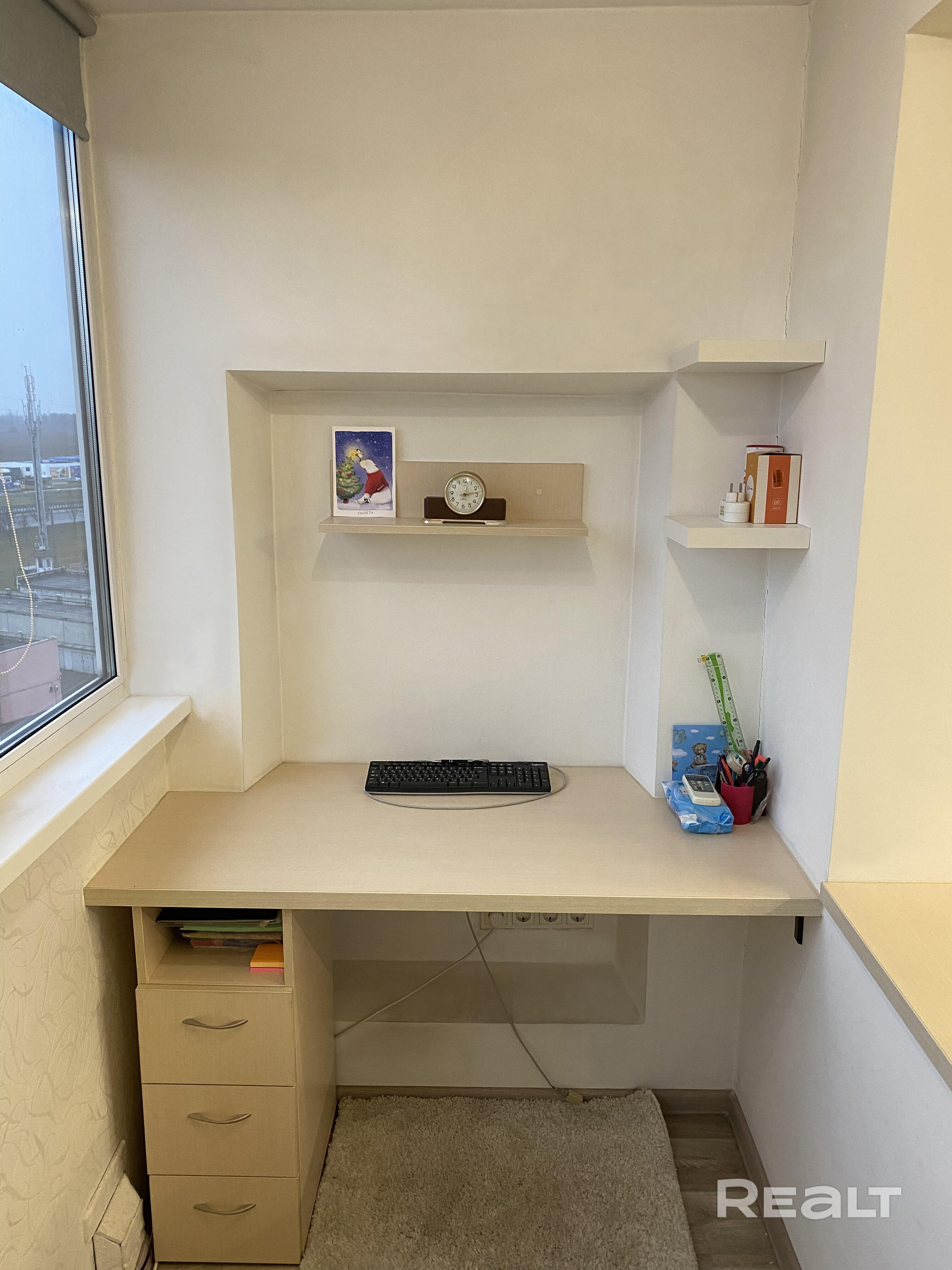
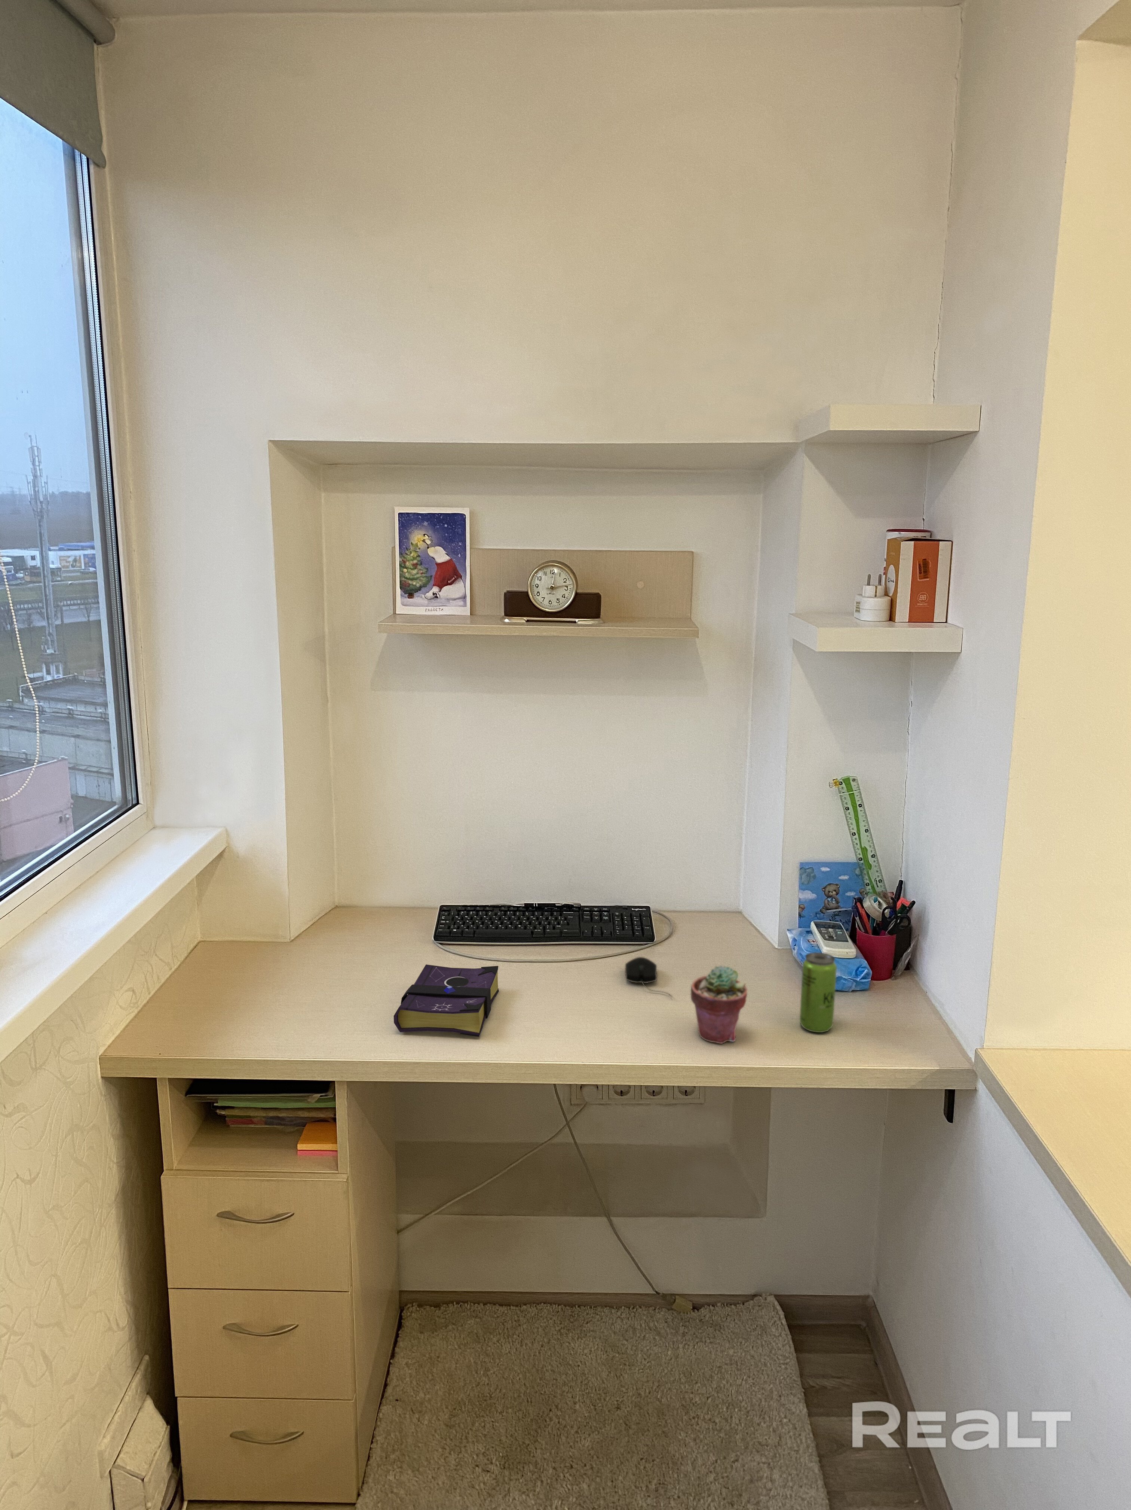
+ book [393,964,499,1037]
+ beverage can [800,951,838,1033]
+ computer mouse [625,956,674,998]
+ potted succulent [690,965,747,1044]
